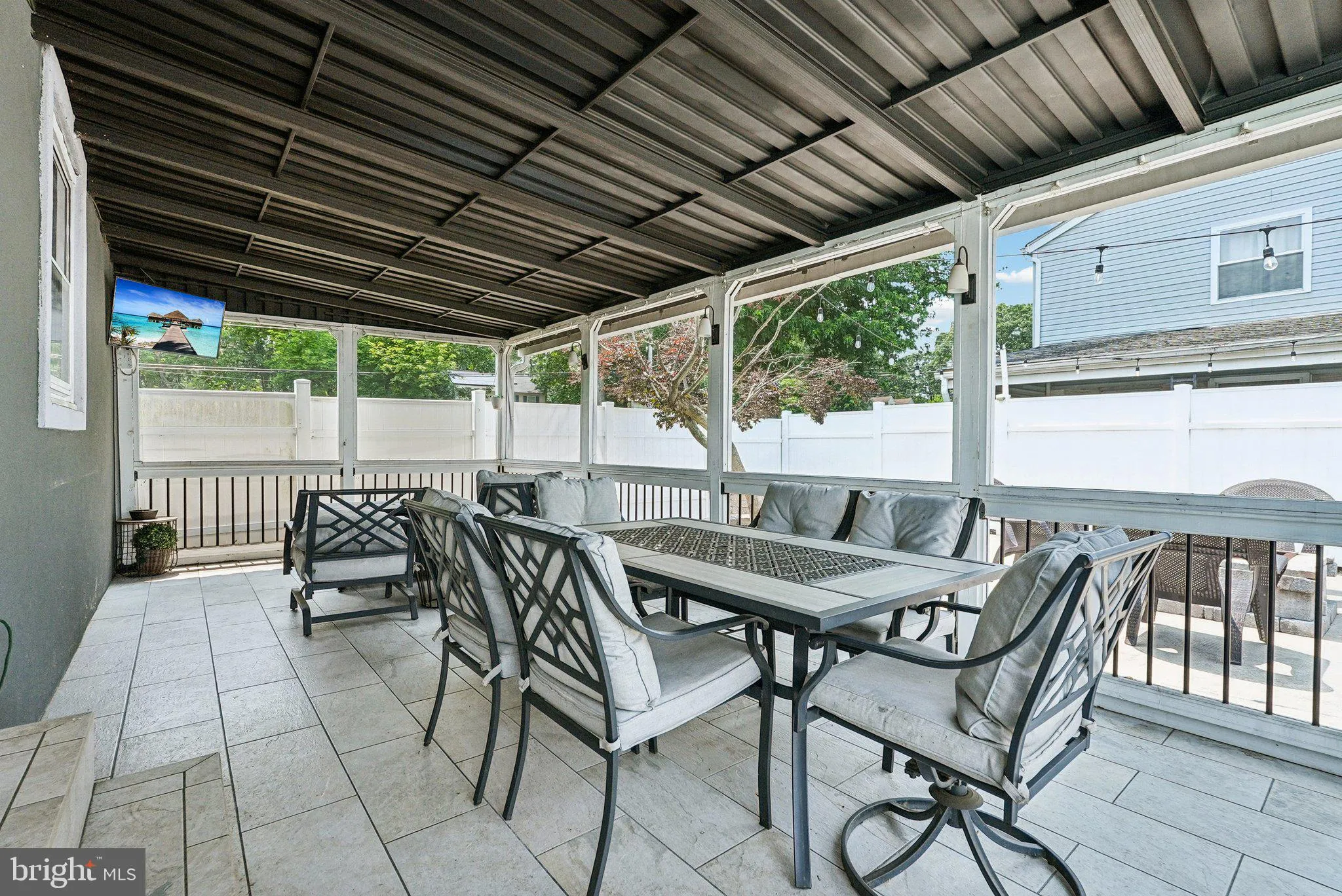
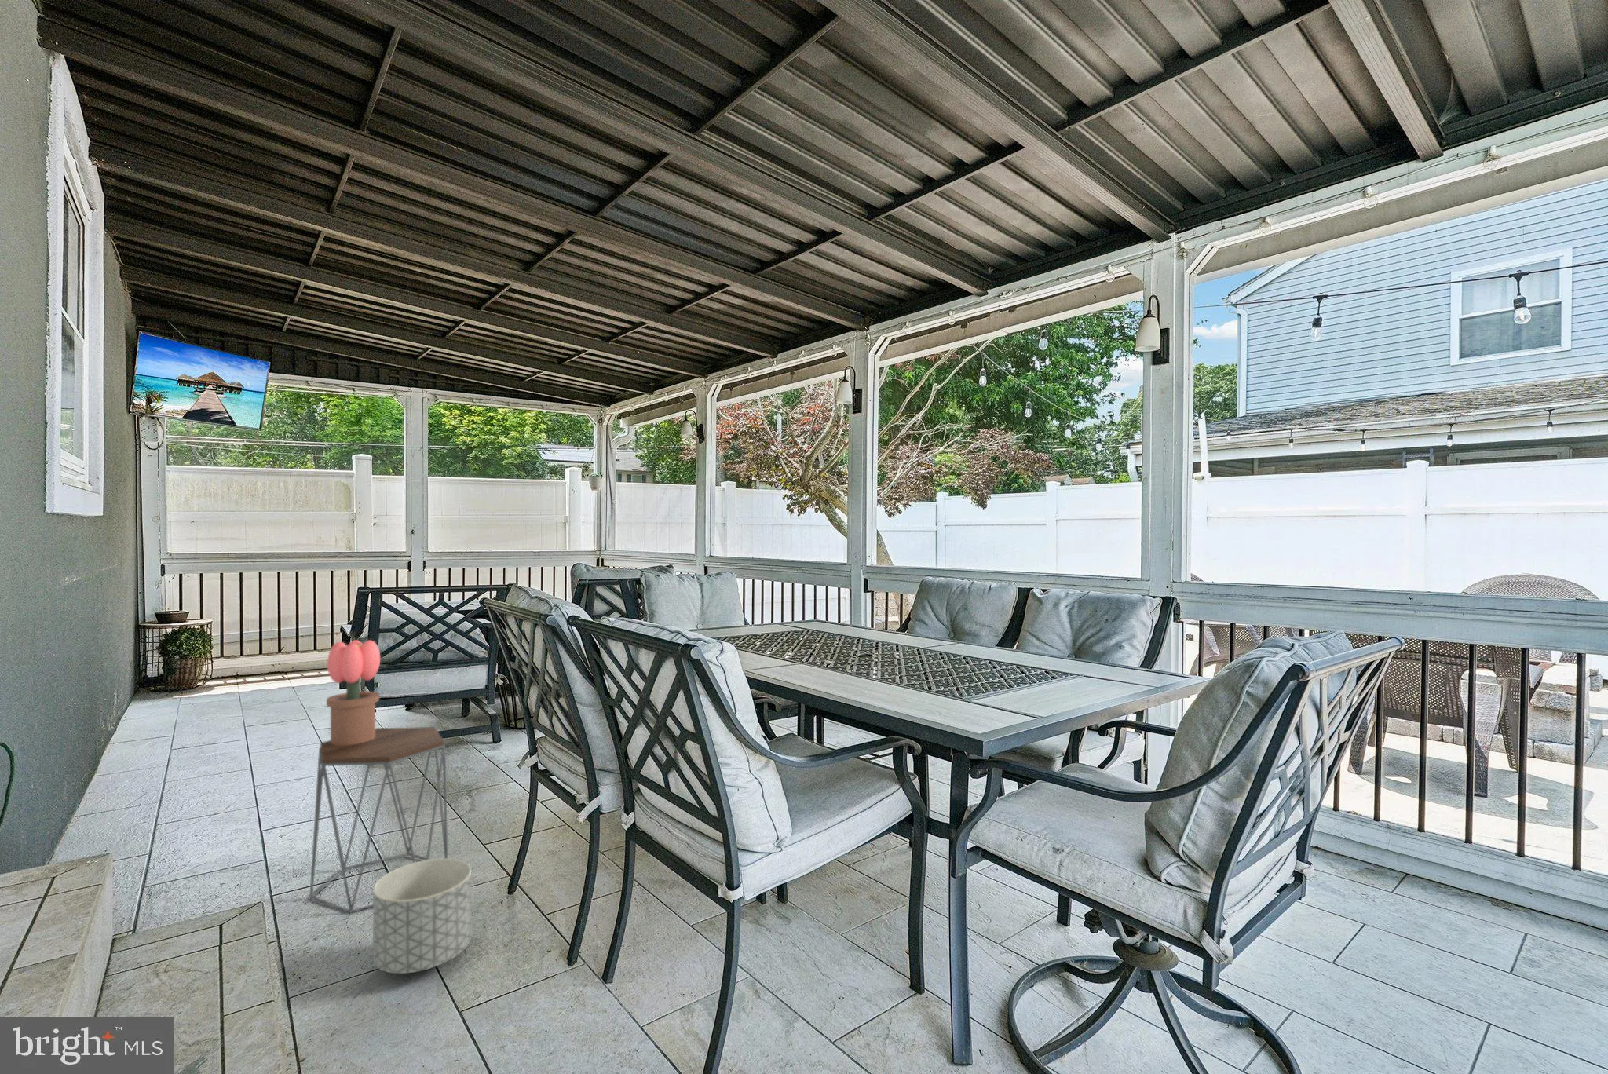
+ side table [309,726,448,913]
+ planter [373,857,472,975]
+ potted flower [326,639,381,746]
